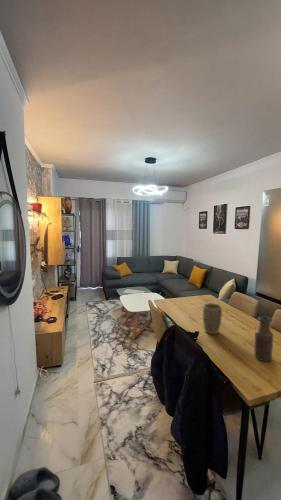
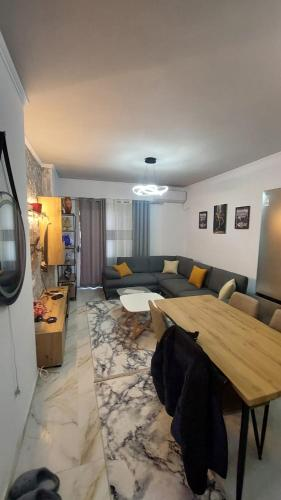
- bottle [253,315,274,363]
- plant pot [202,302,223,335]
